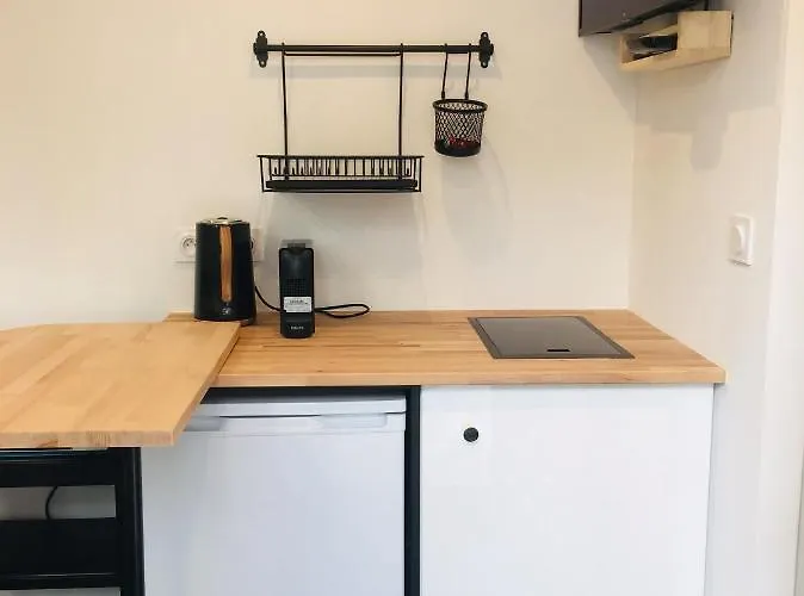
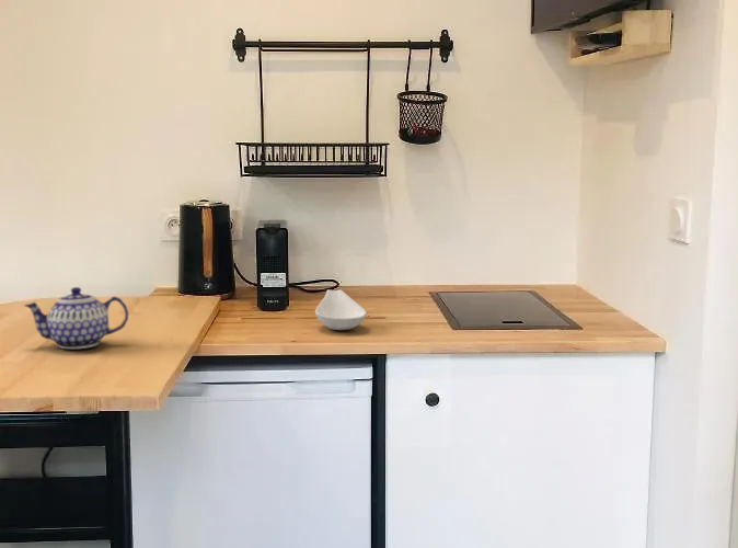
+ teapot [23,286,129,350]
+ spoon rest [314,288,368,331]
